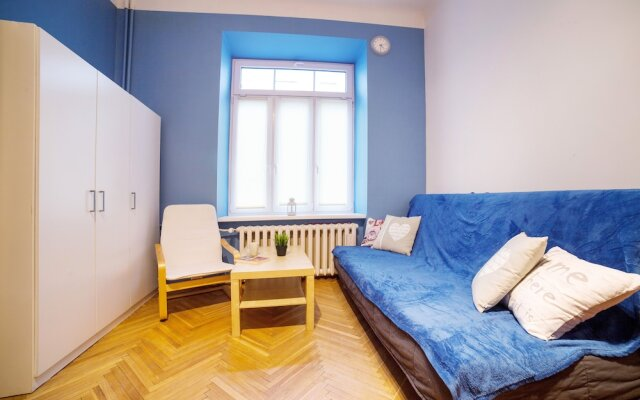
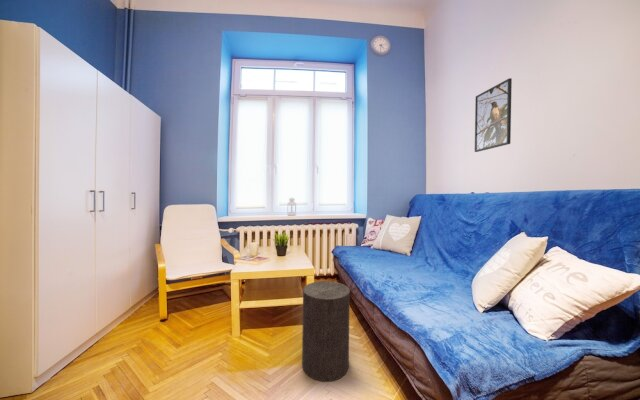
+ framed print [474,77,513,153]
+ stool [301,280,351,382]
